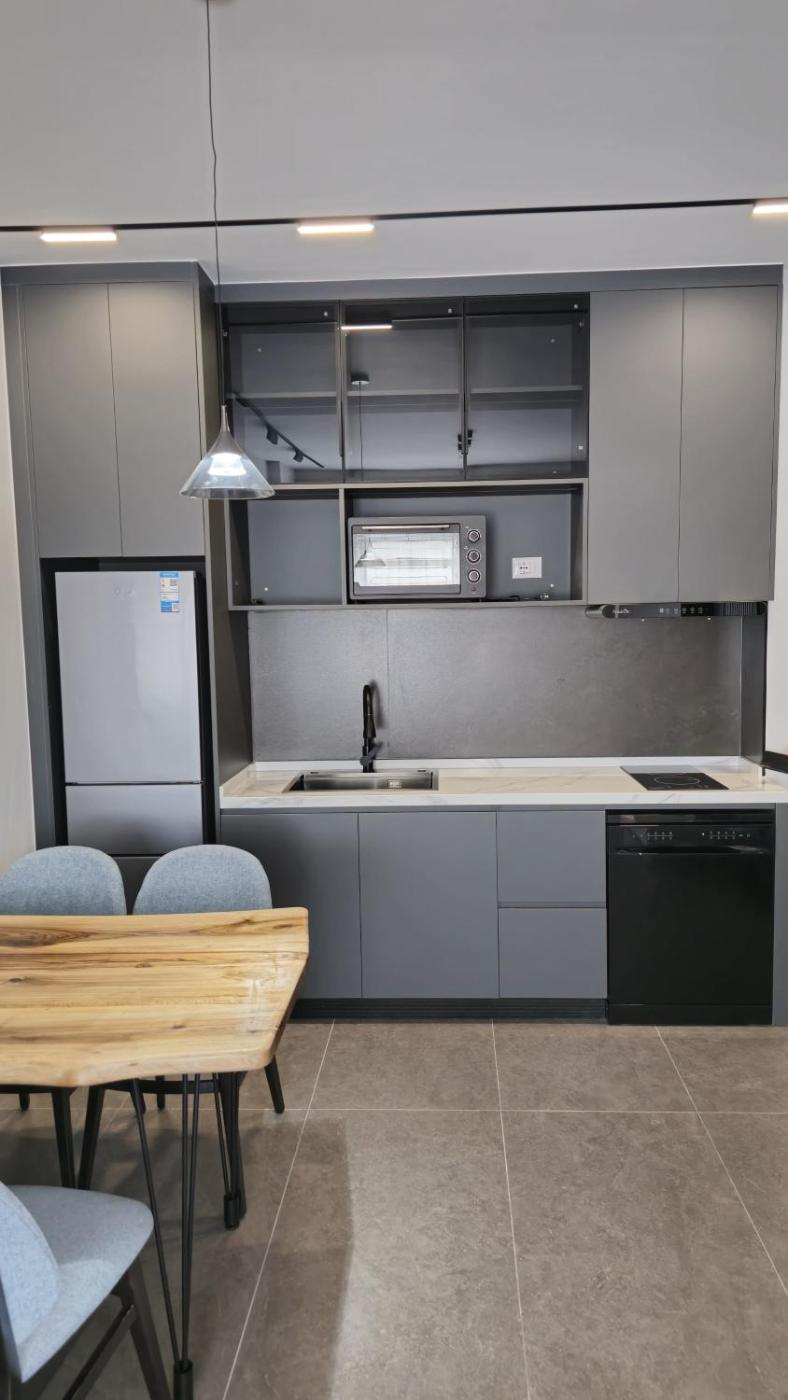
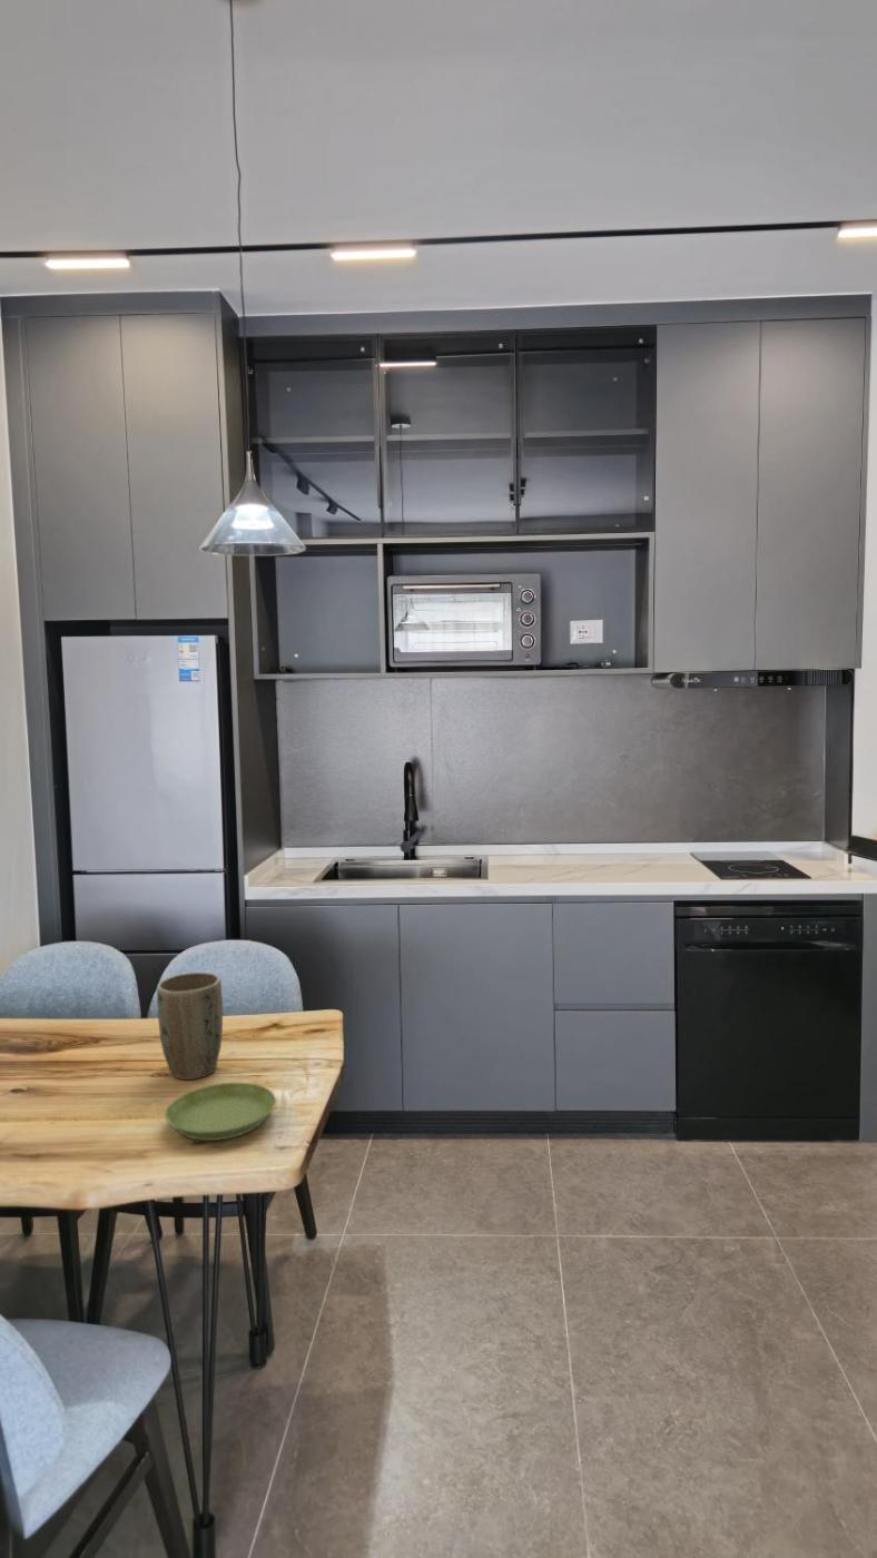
+ plant pot [156,972,224,1081]
+ saucer [164,1082,277,1142]
